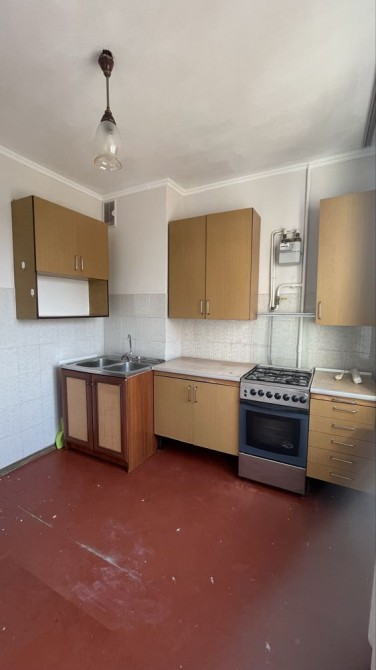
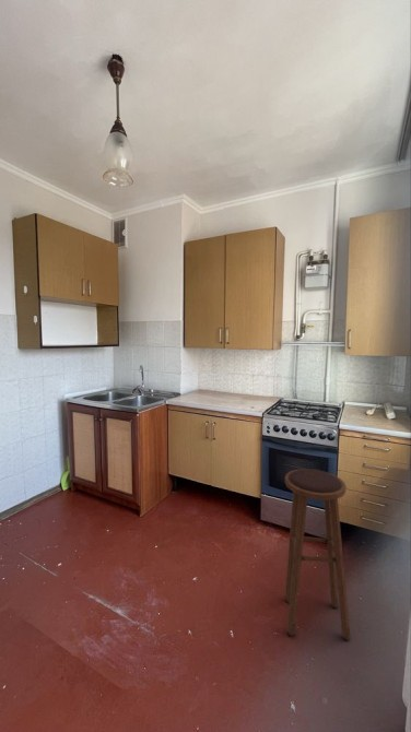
+ stool [284,468,352,641]
